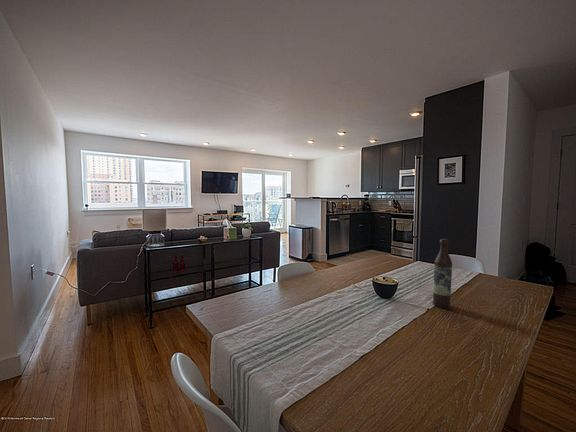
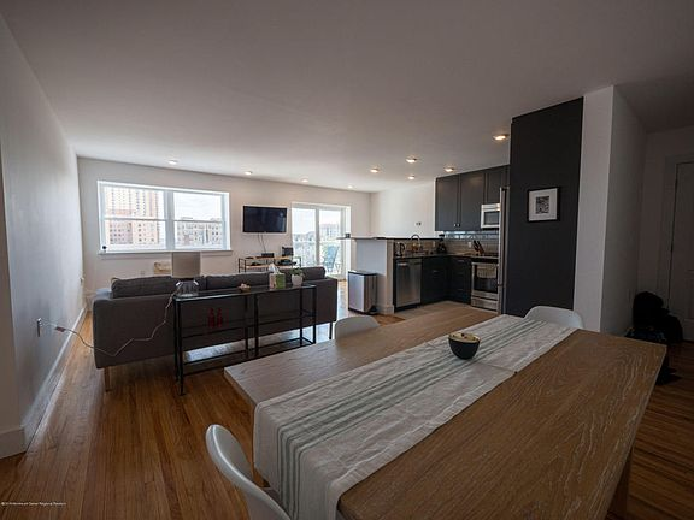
- wine bottle [432,238,453,309]
